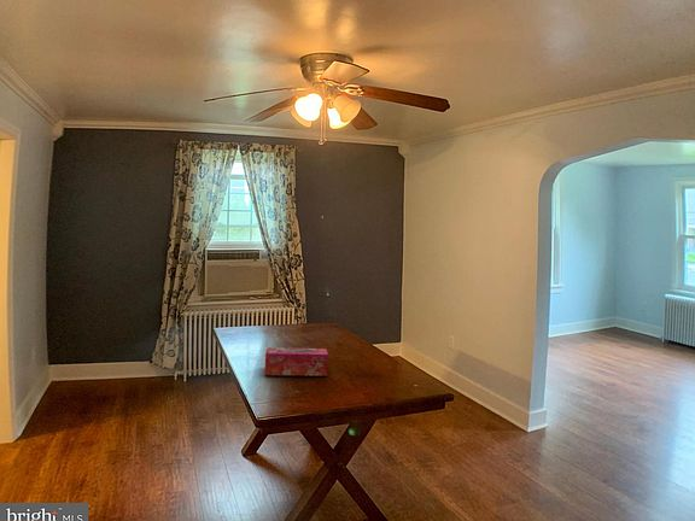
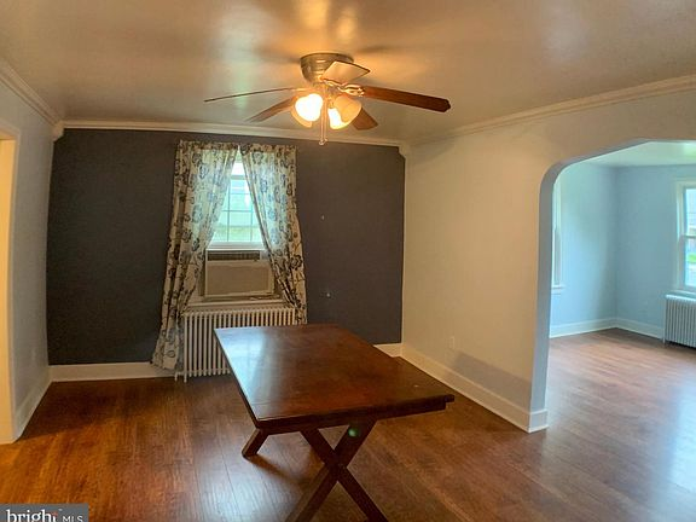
- tissue box [263,346,329,377]
